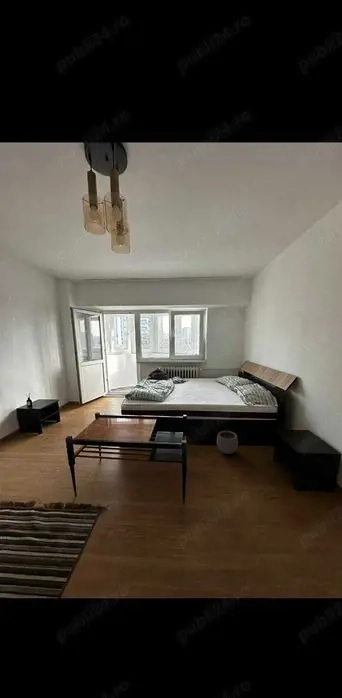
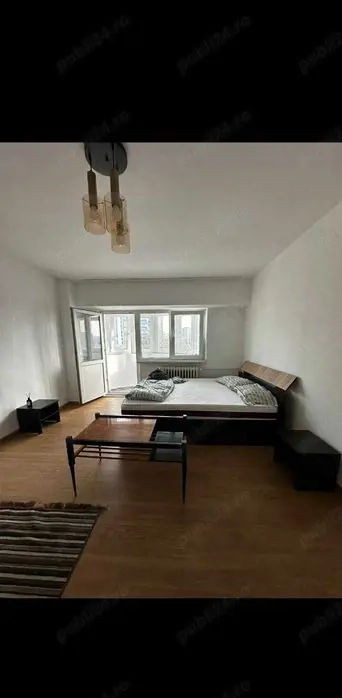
- plant pot [216,428,239,455]
